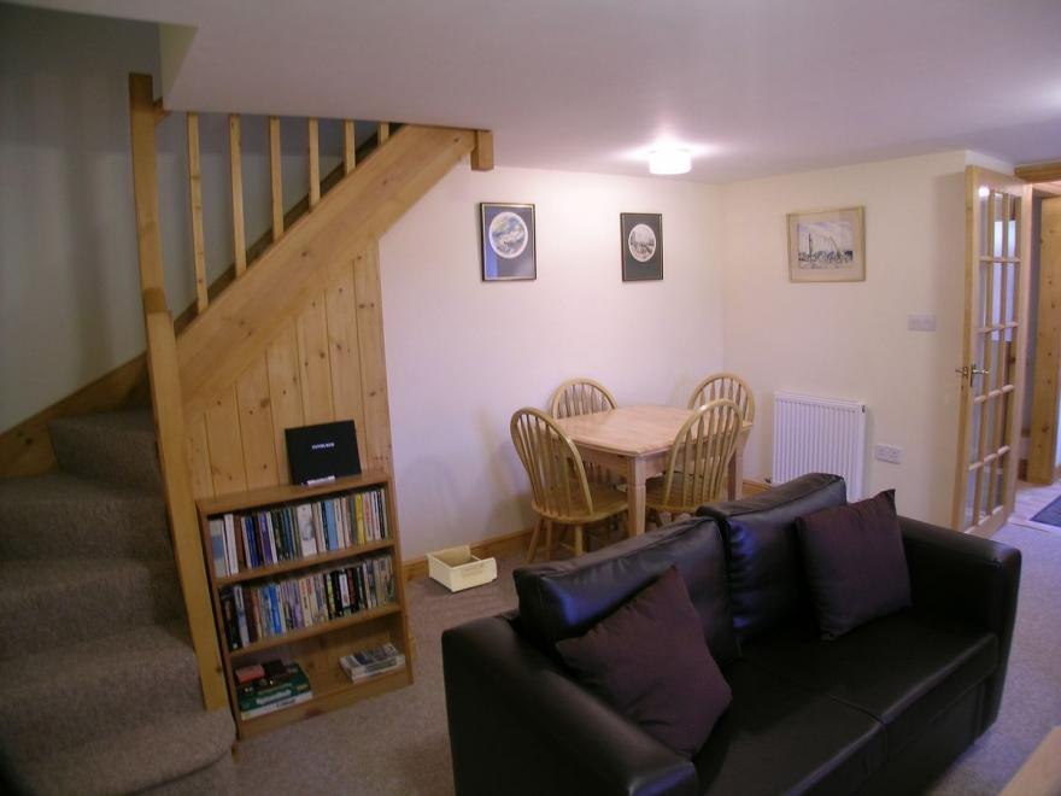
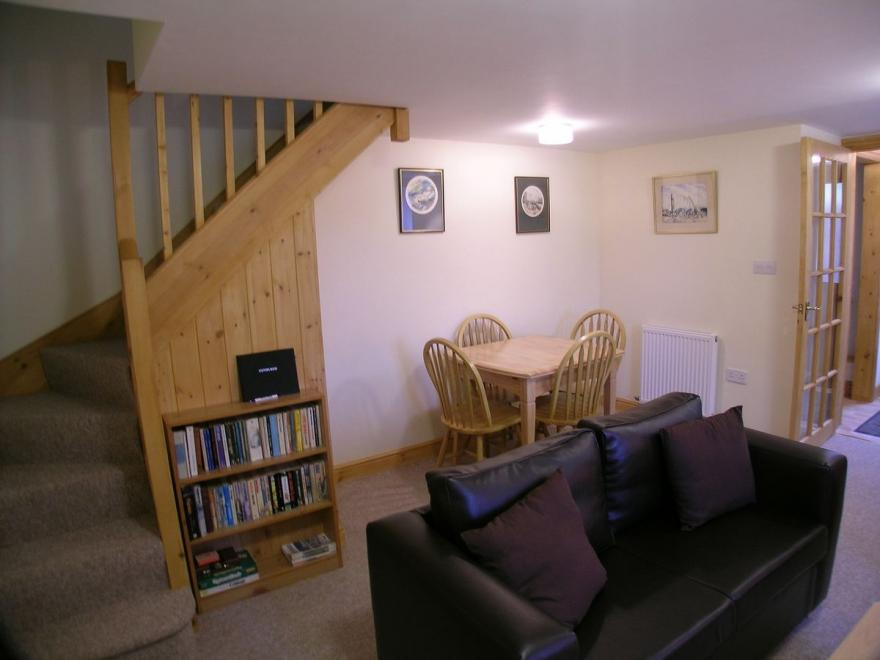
- storage bin [426,544,498,593]
